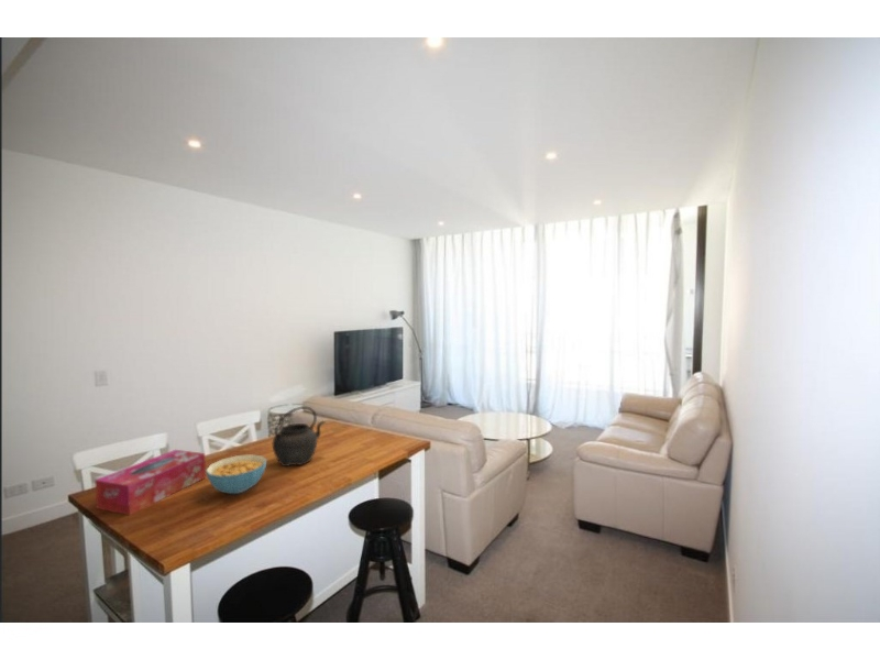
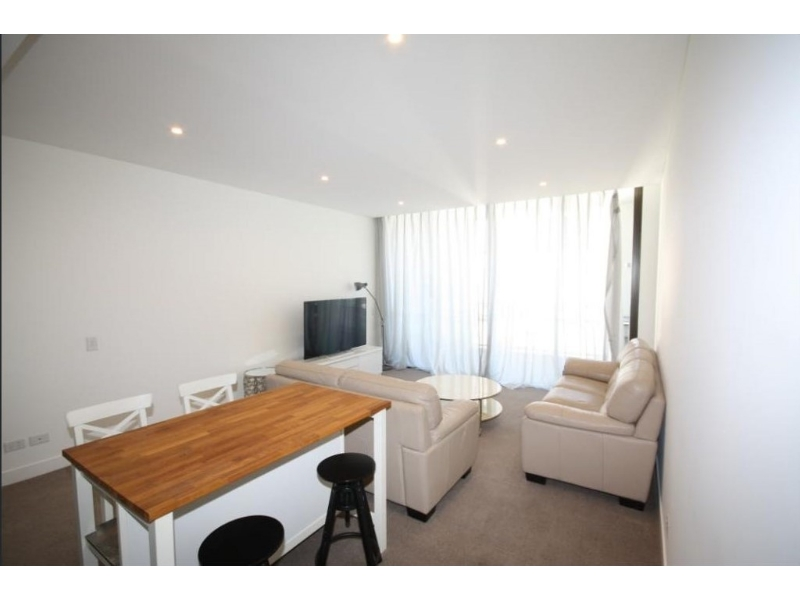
- tissue box [94,449,207,516]
- cereal bowl [206,453,267,495]
- kettle [272,405,327,468]
